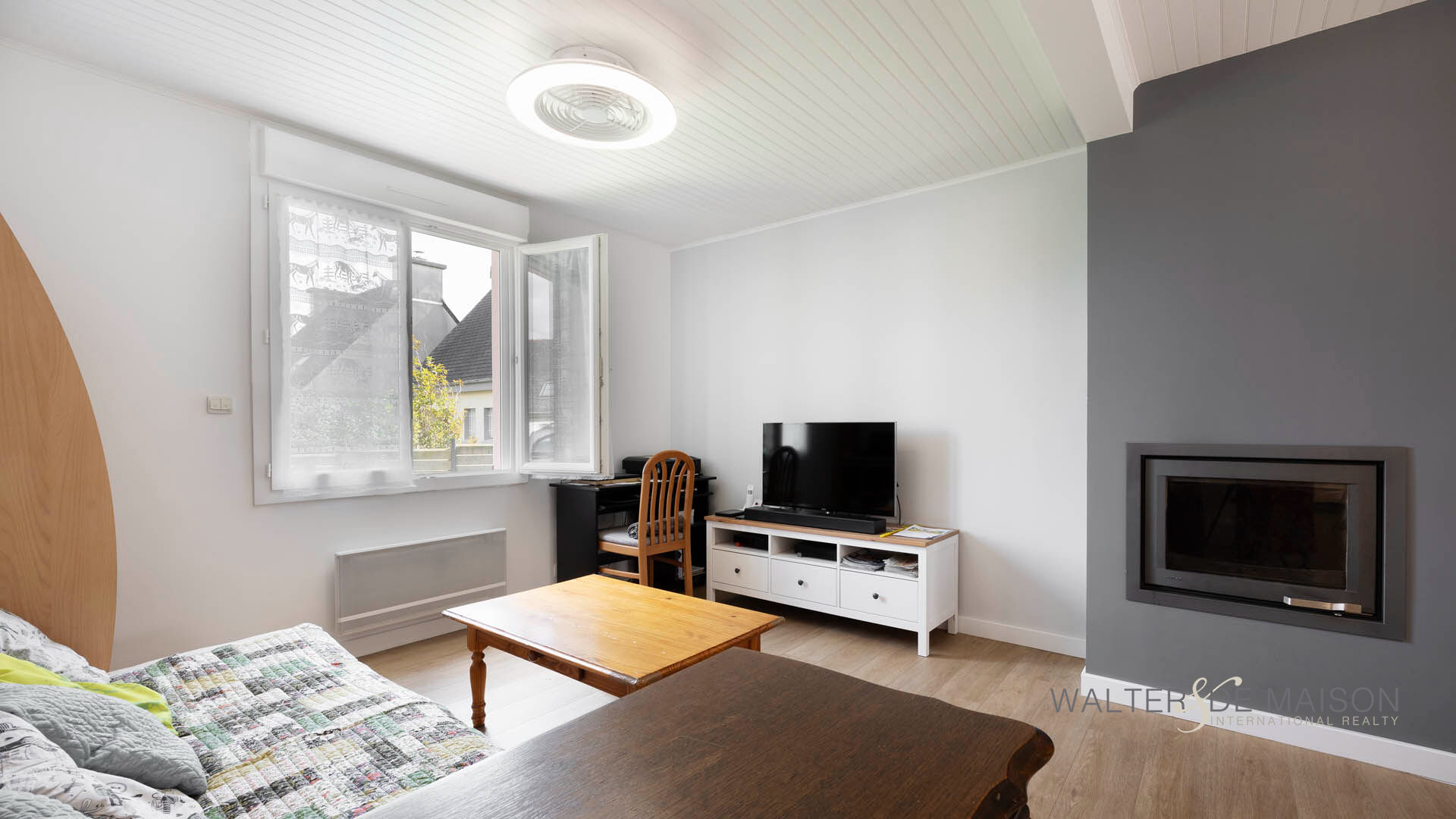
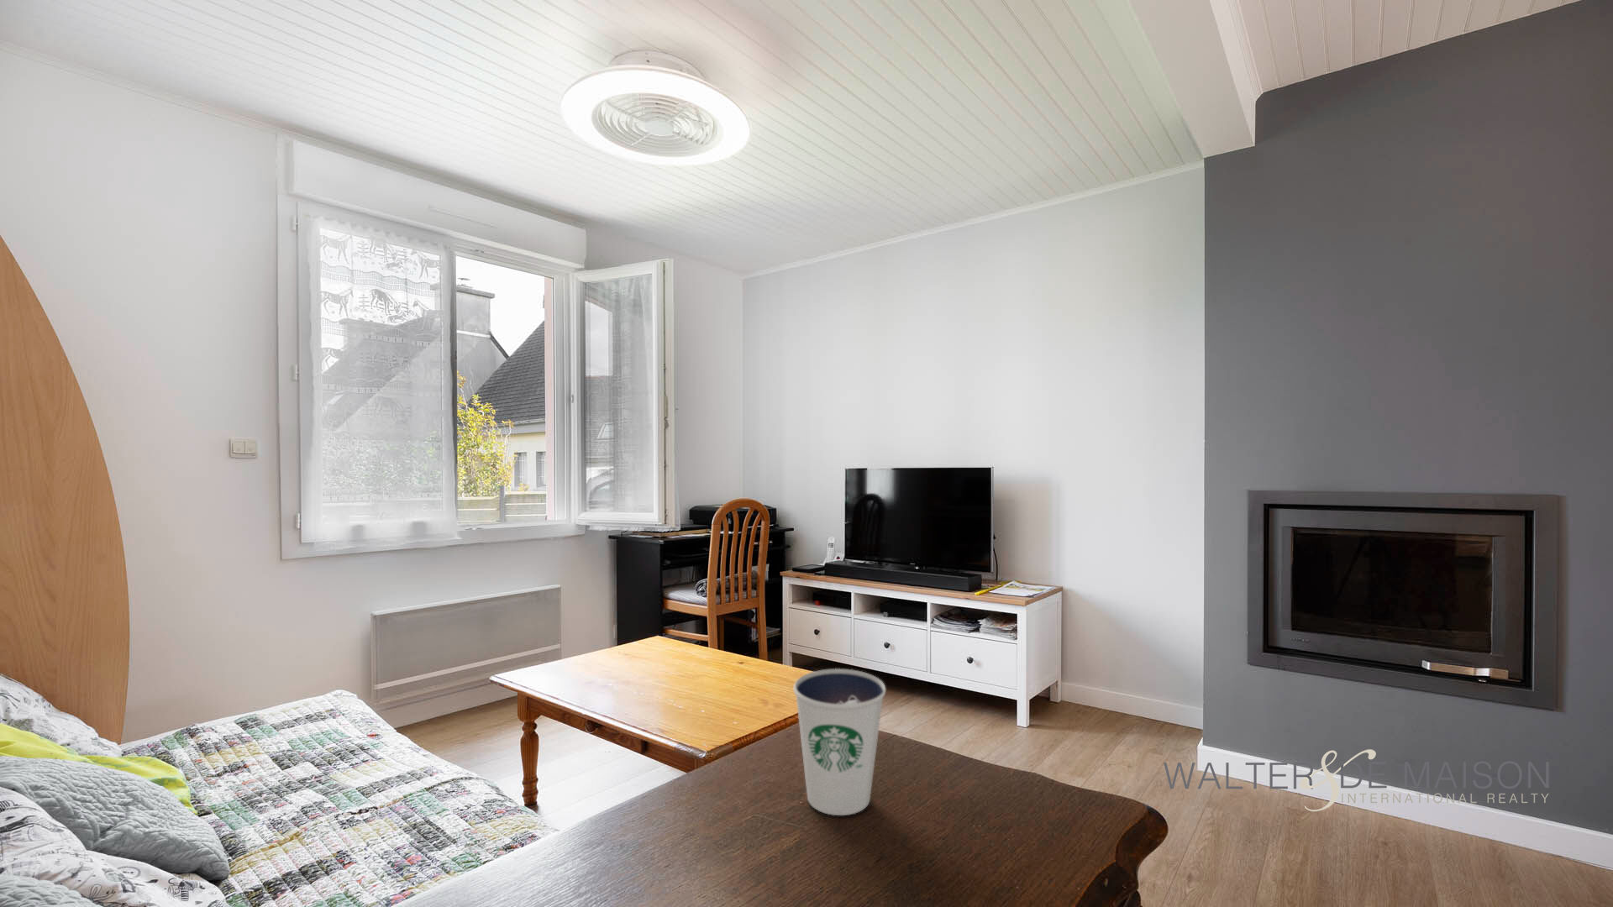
+ dixie cup [792,668,886,816]
